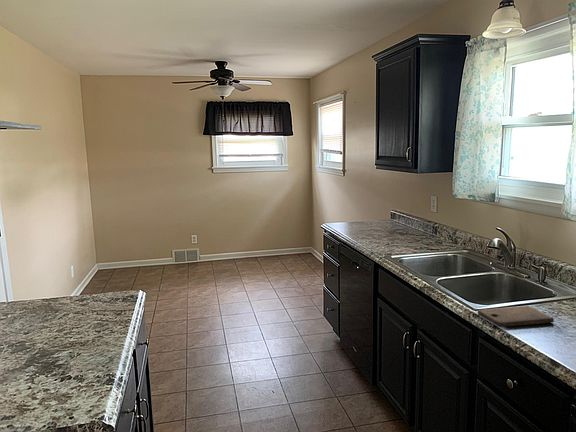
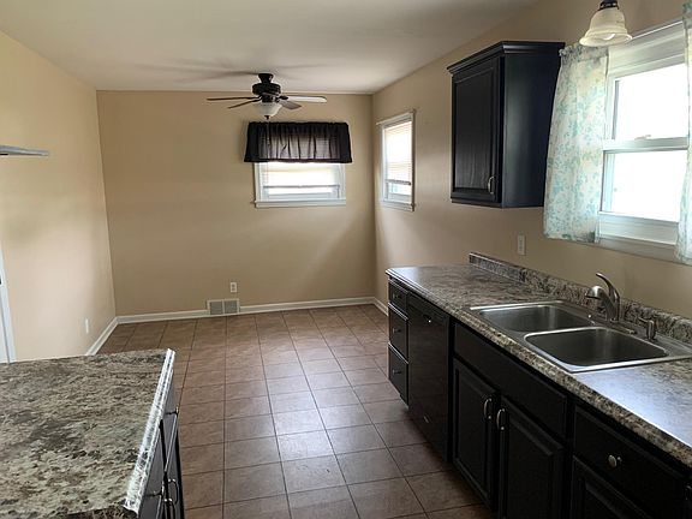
- cutting board [477,305,555,328]
